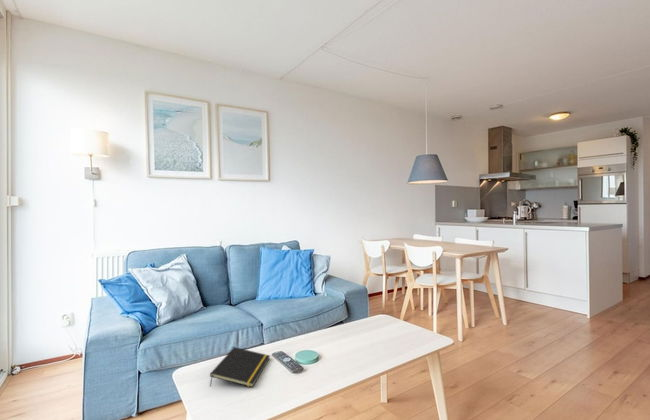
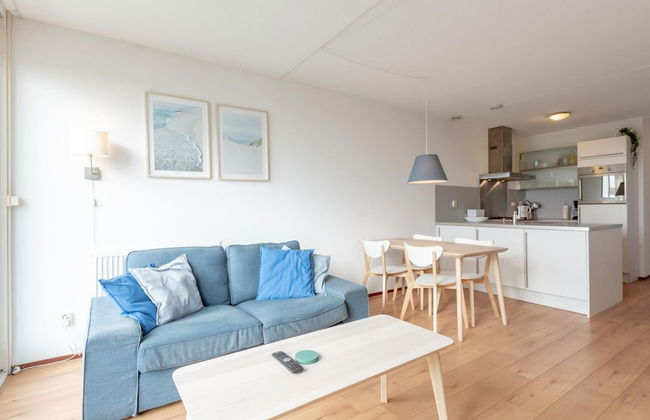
- notepad [209,346,271,388]
